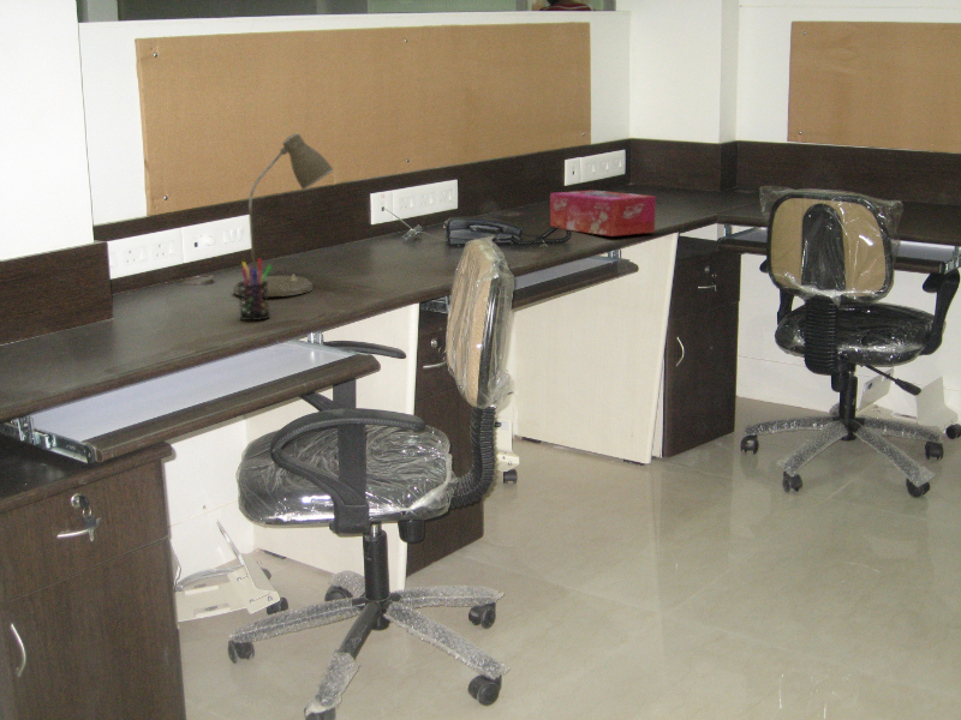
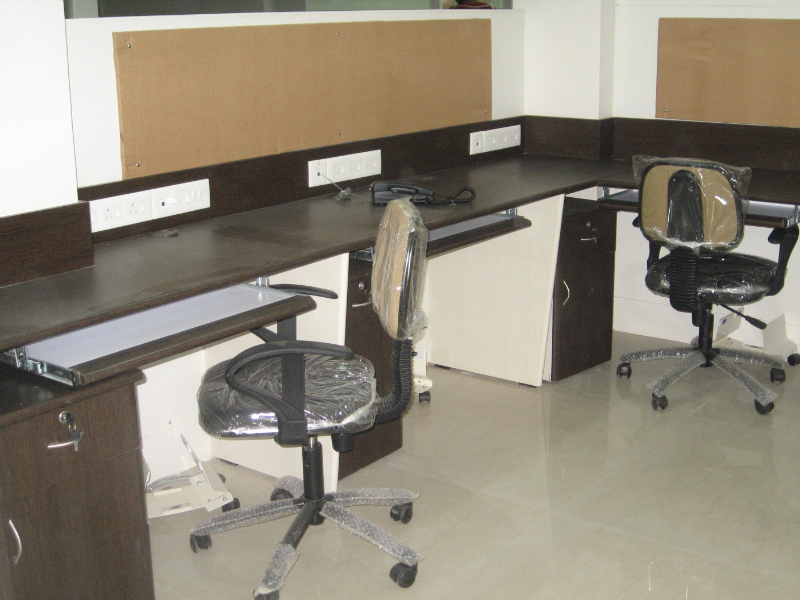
- desk lamp [232,132,335,298]
- pen holder [238,258,273,322]
- tissue box [549,190,657,238]
